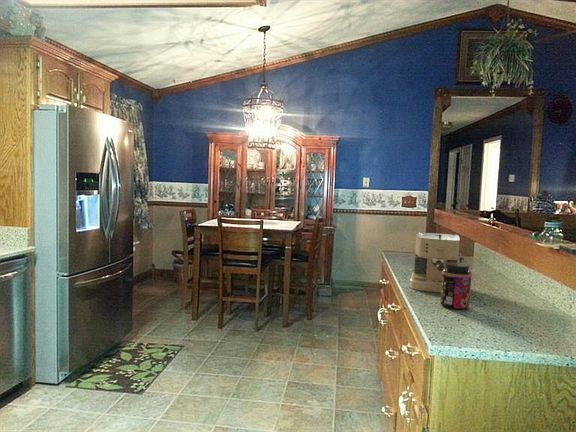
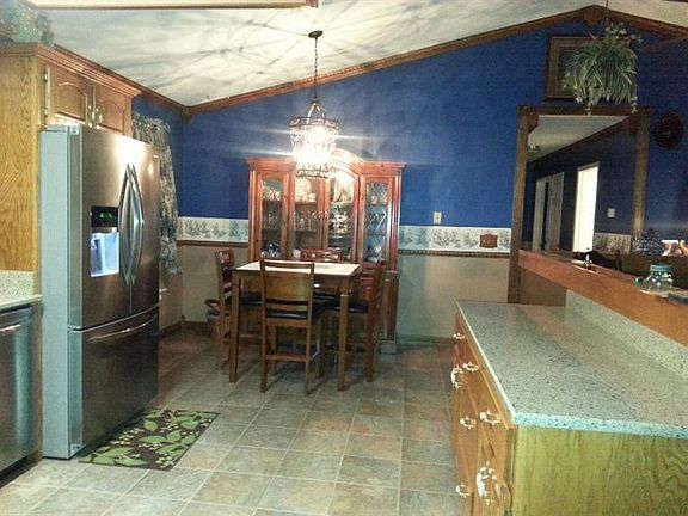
- coffee maker [409,232,465,293]
- jar [439,262,472,311]
